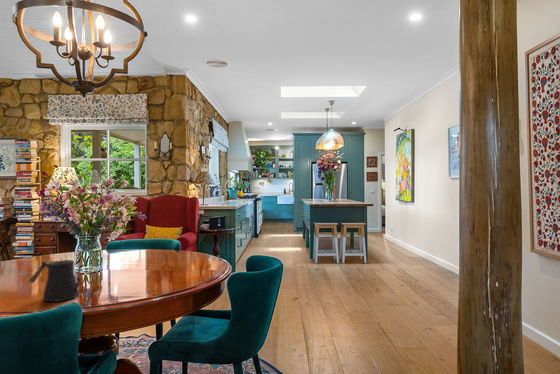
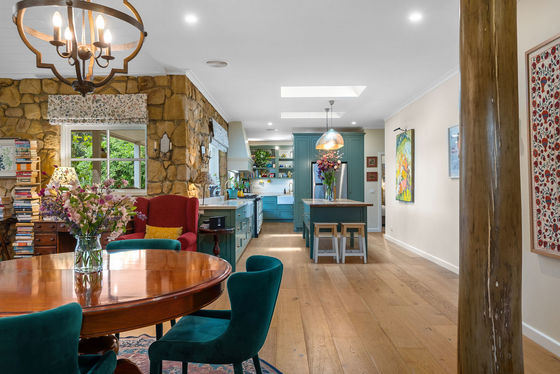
- kettle [28,259,89,303]
